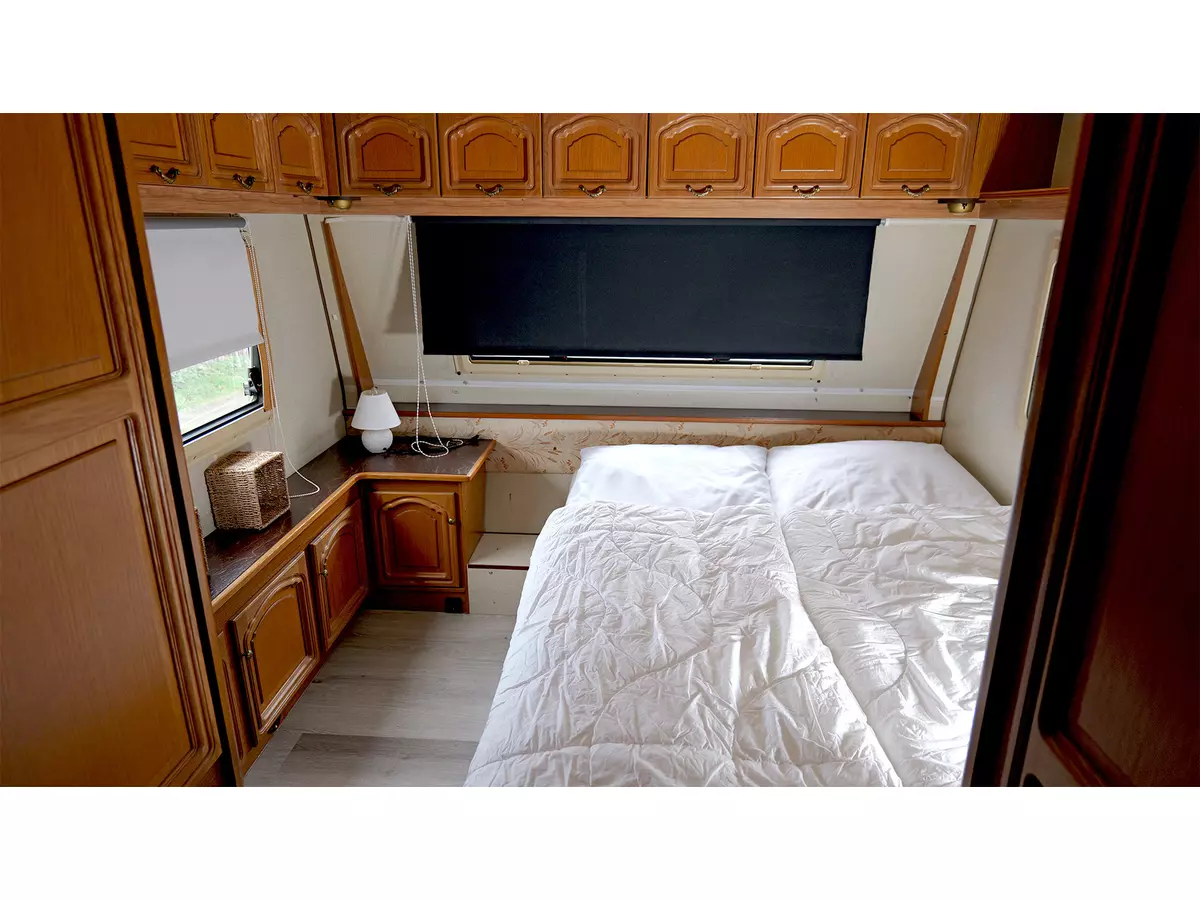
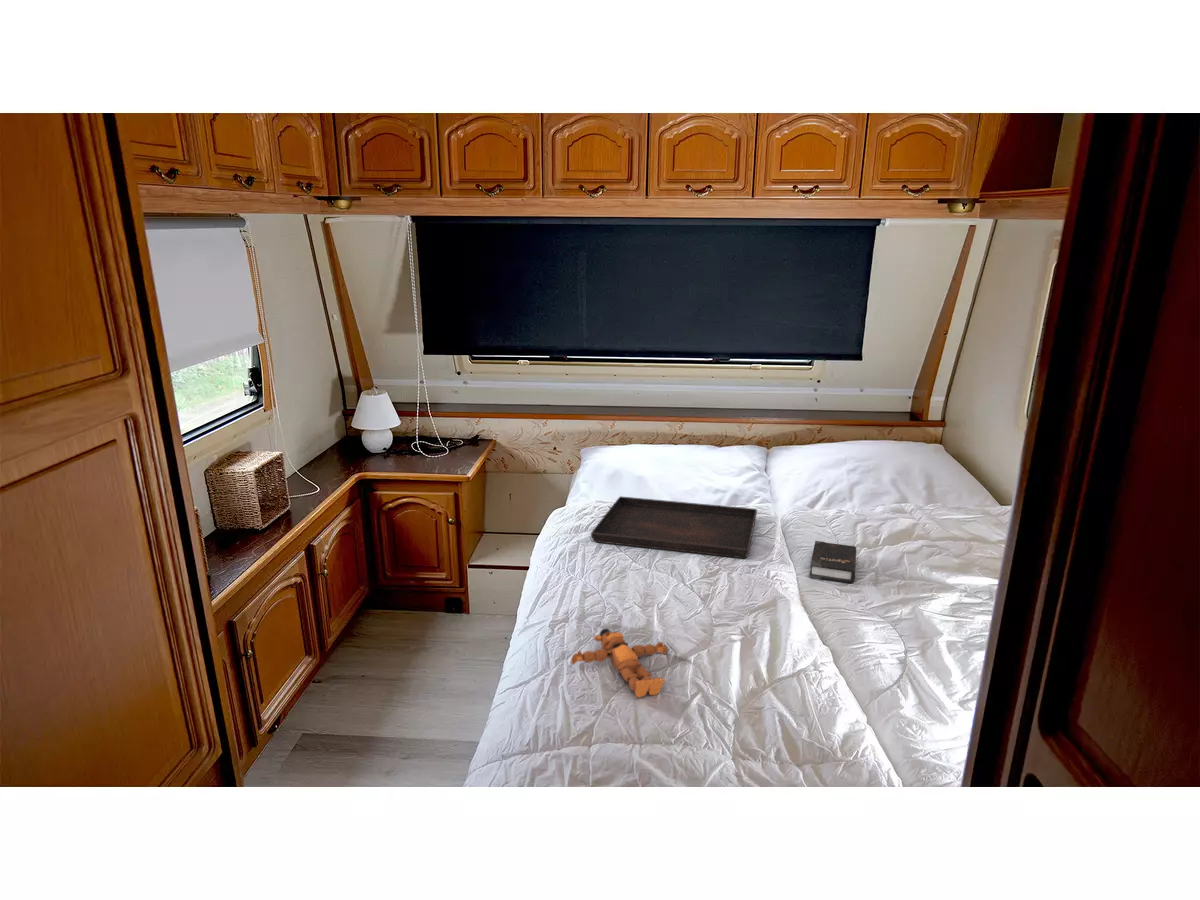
+ serving tray [590,495,758,559]
+ hardback book [808,540,857,584]
+ teddy bear [570,628,669,698]
